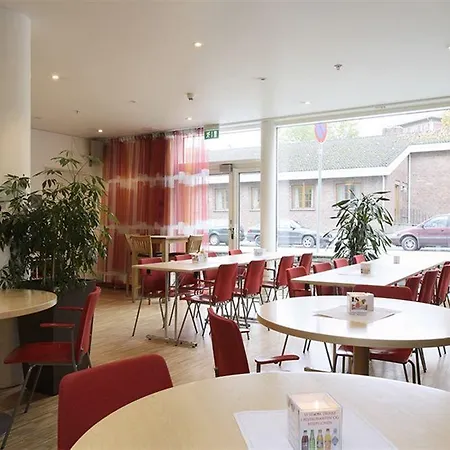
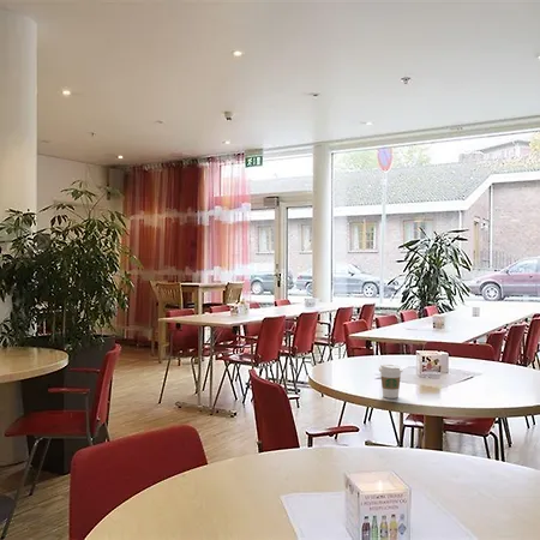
+ coffee cup [378,362,403,400]
